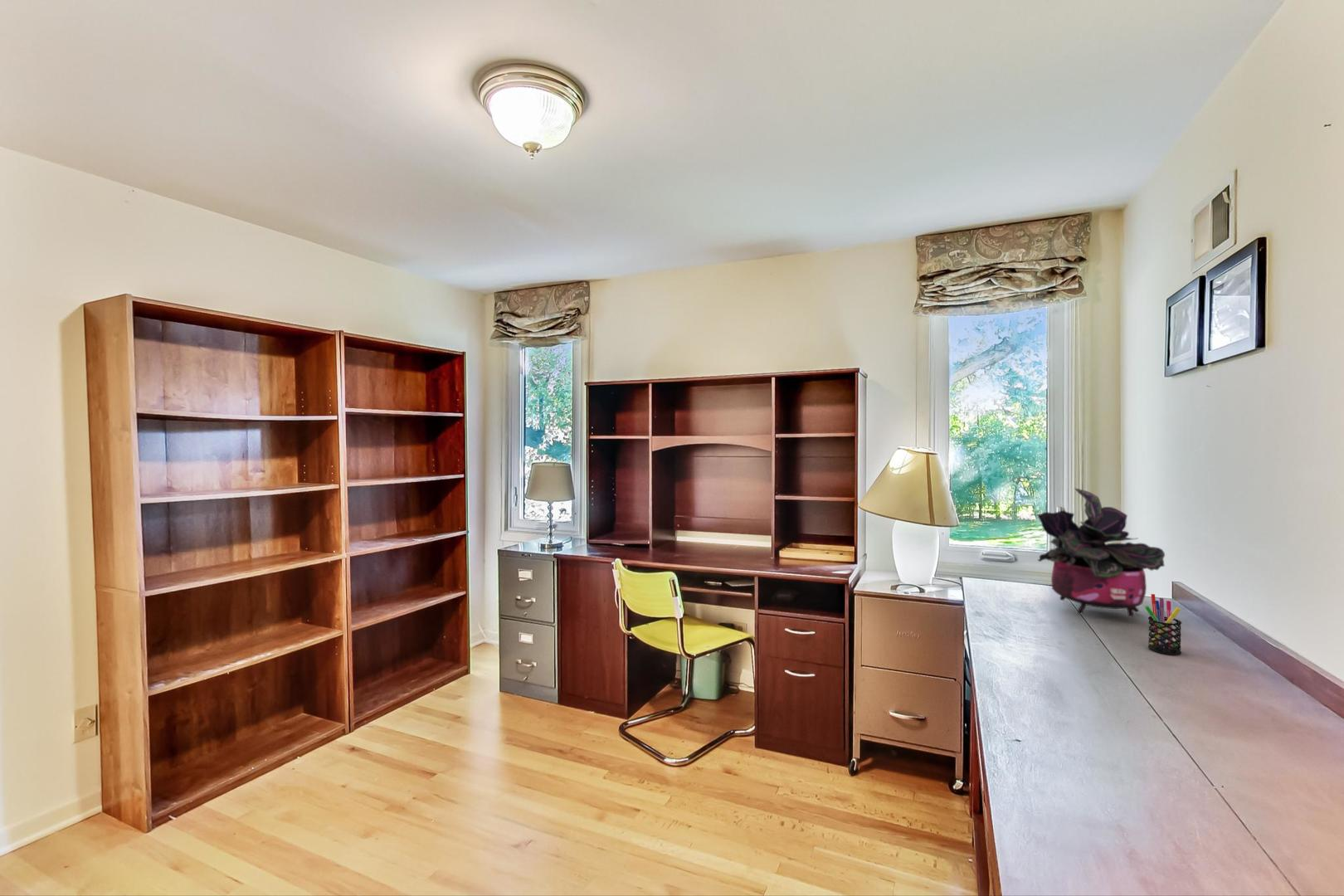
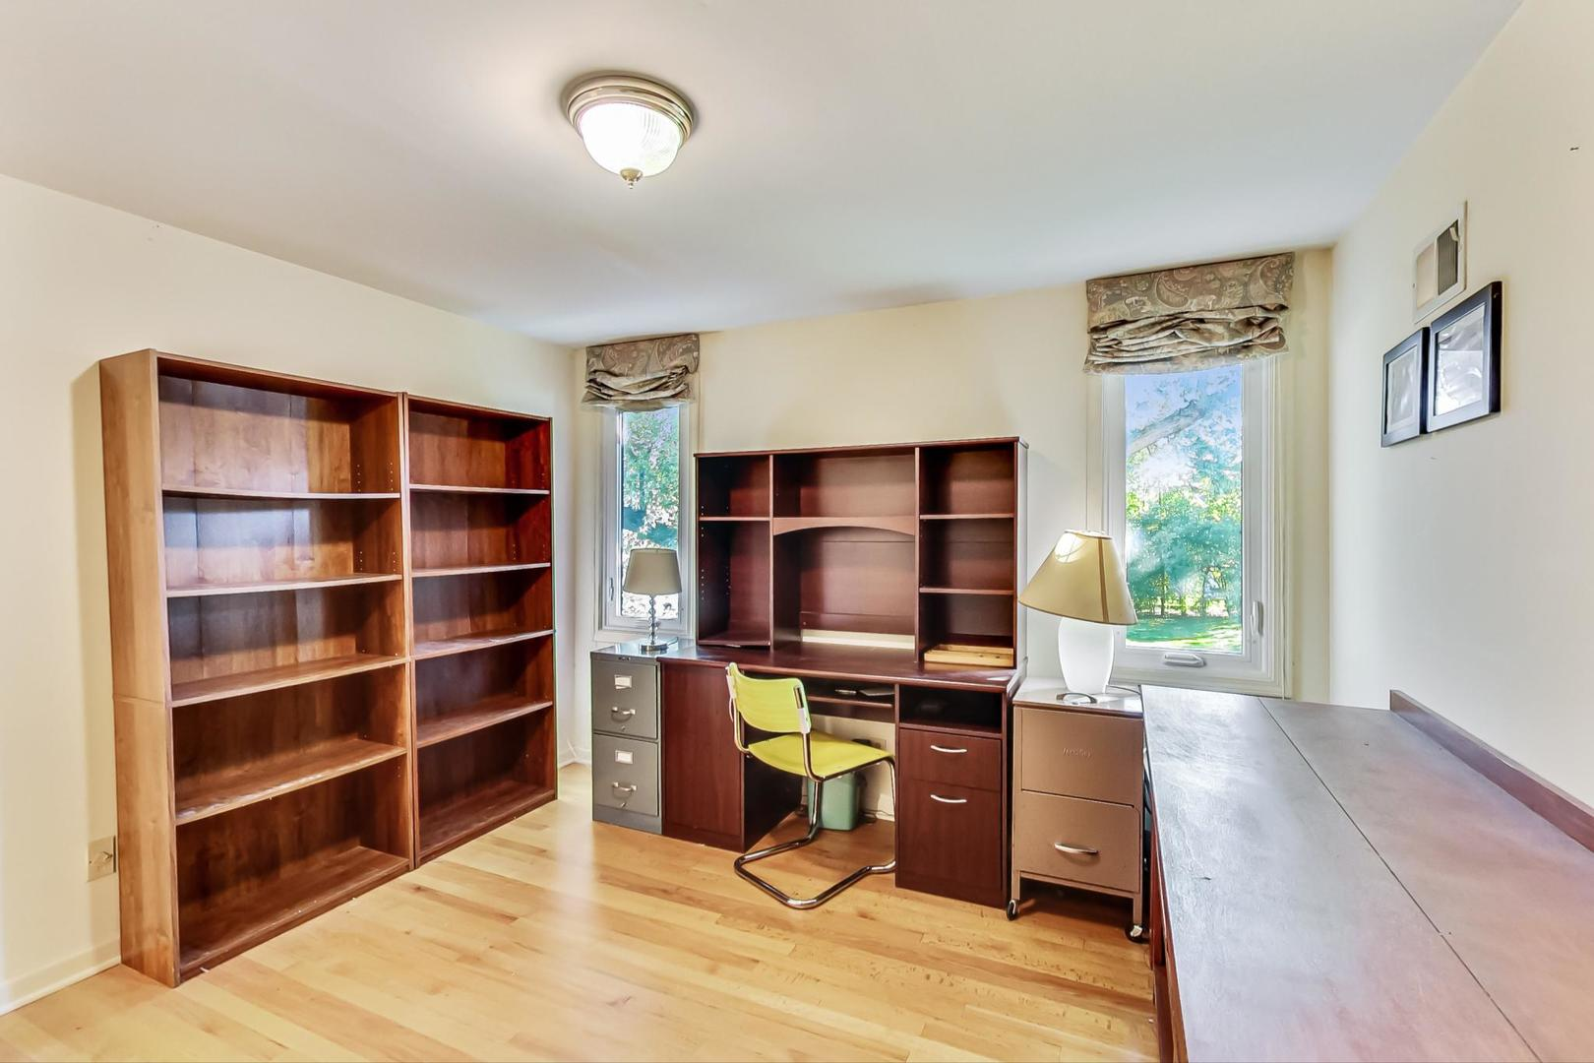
- potted plant [1036,488,1166,617]
- pen holder [1144,593,1182,655]
